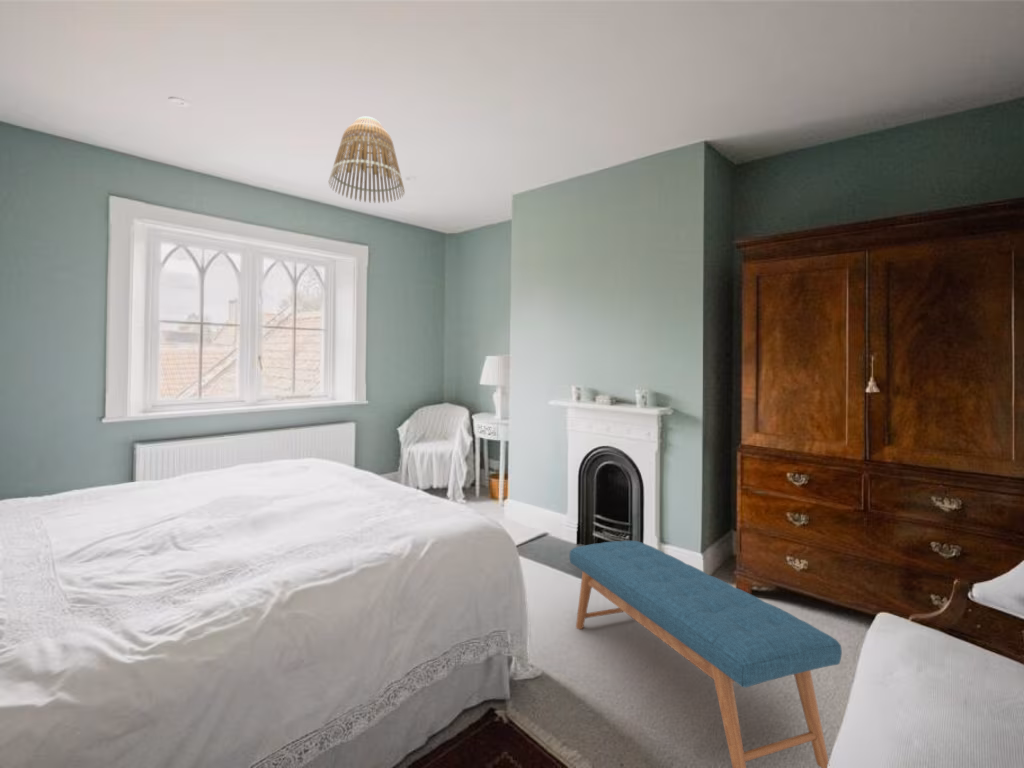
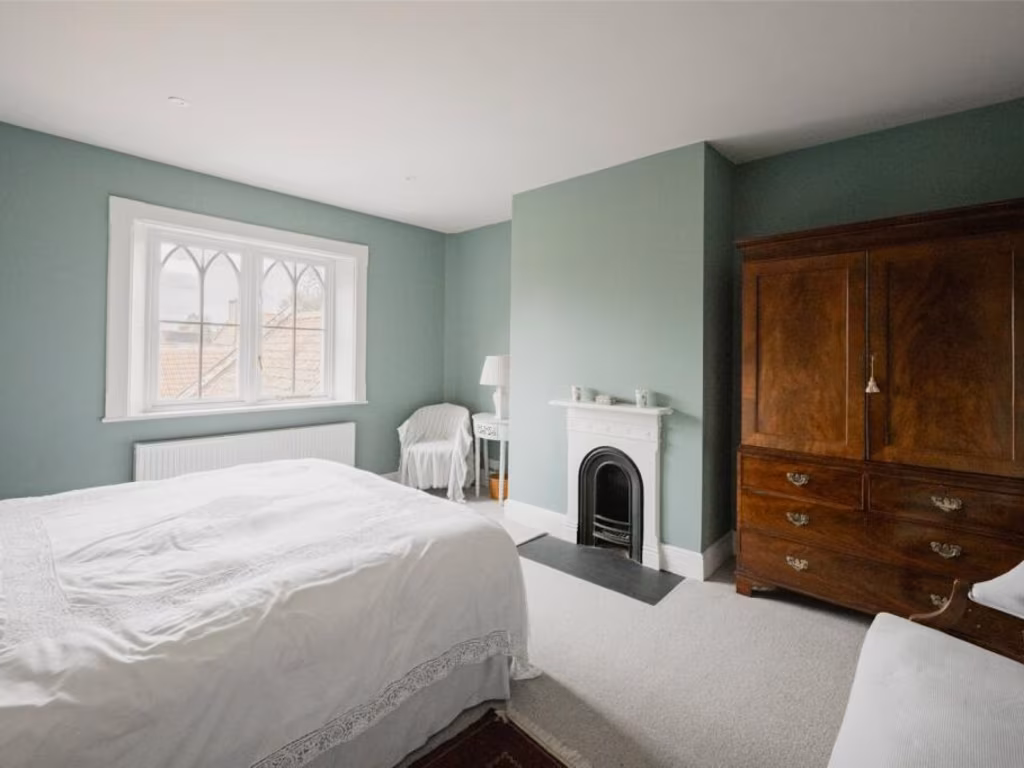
- lamp shade [327,115,406,204]
- bench [569,540,843,768]
